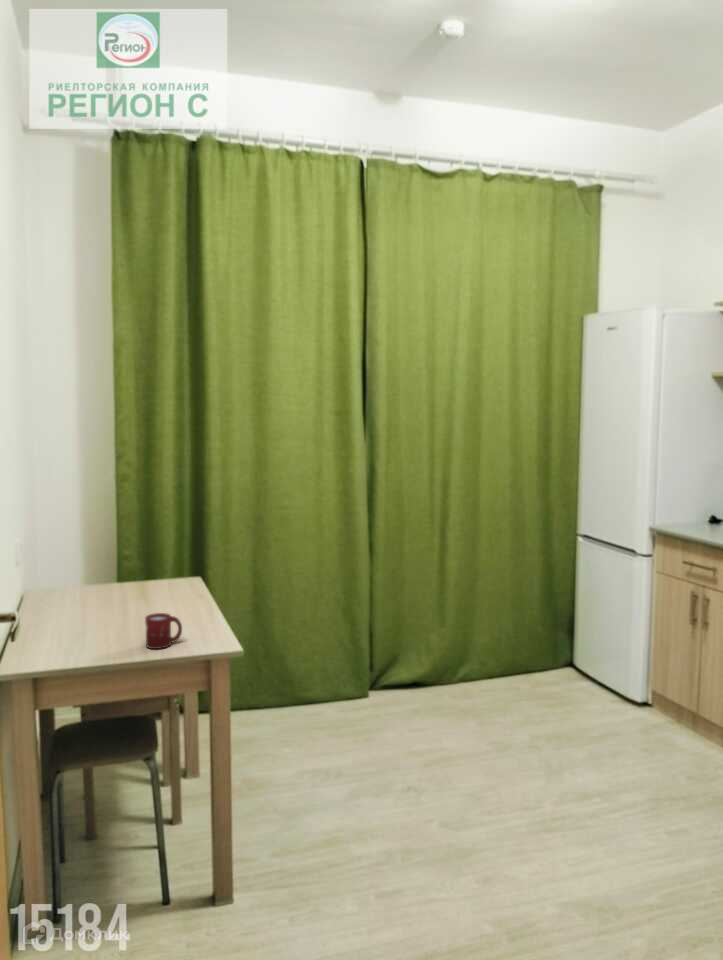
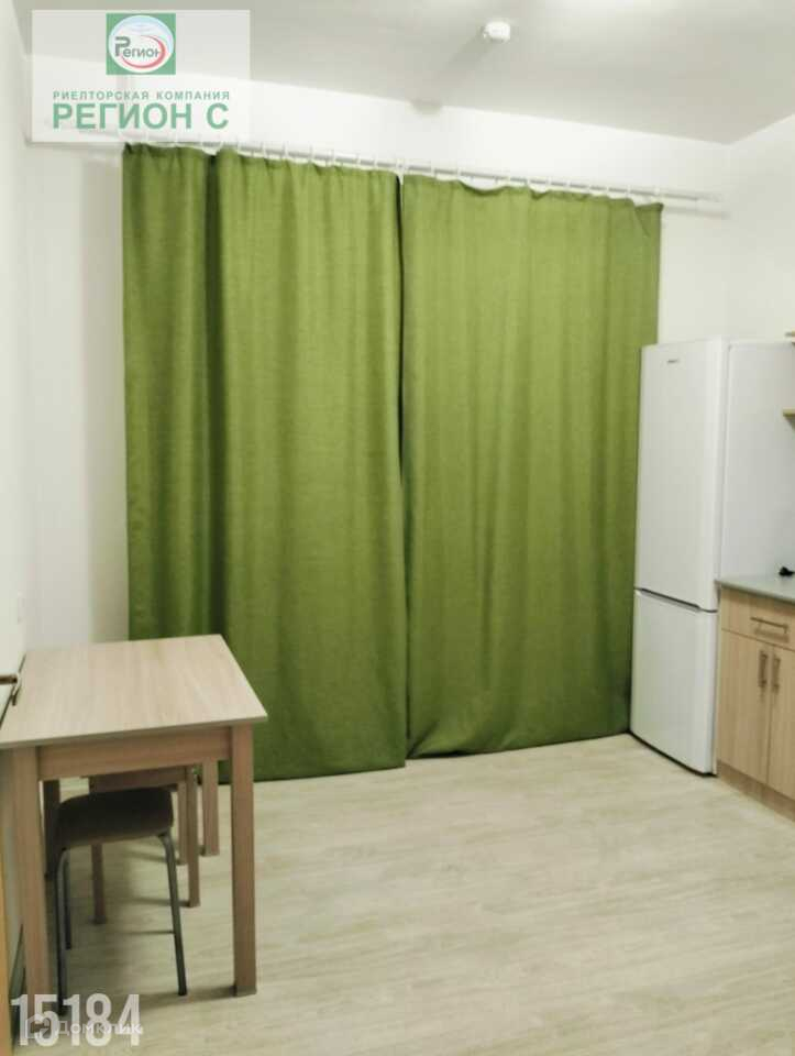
- cup [144,612,183,650]
